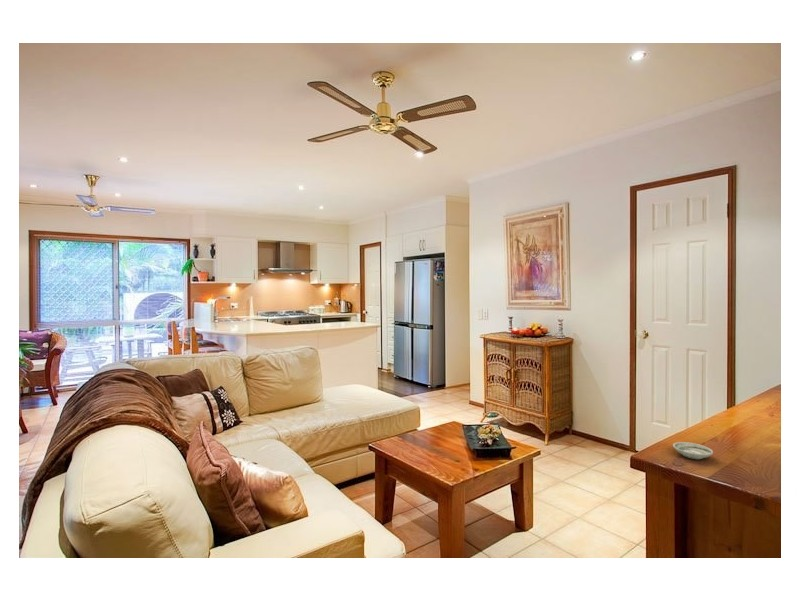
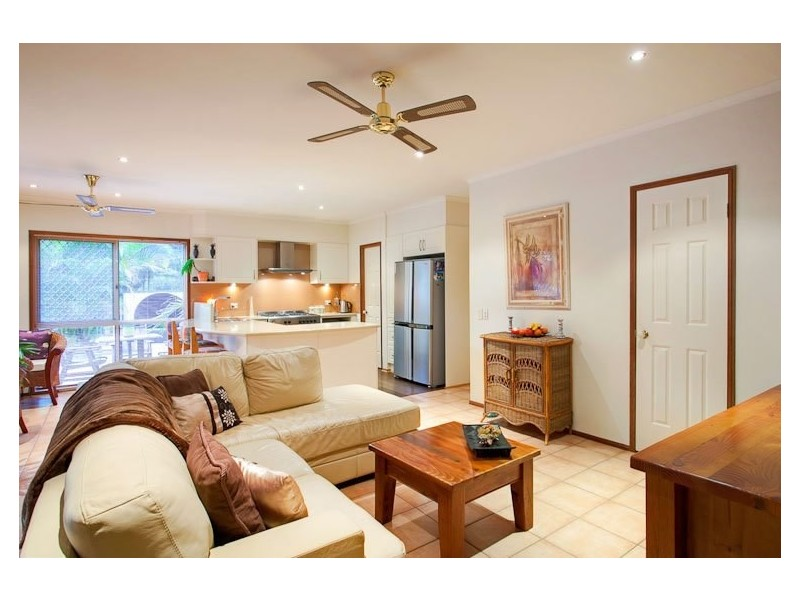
- saucer [672,441,714,460]
